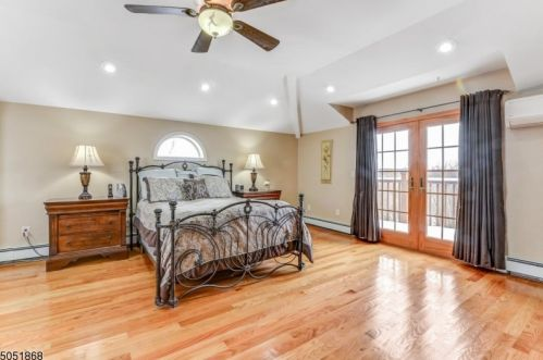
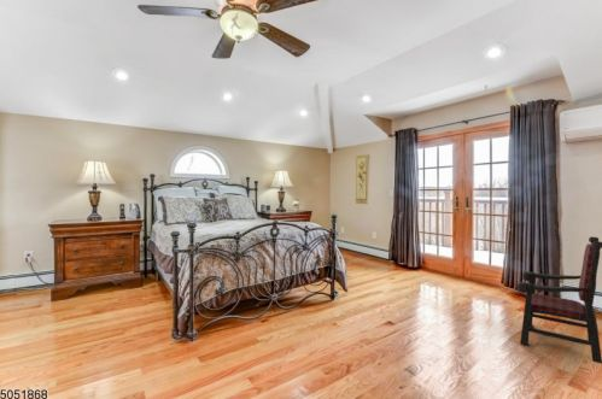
+ armchair [516,235,602,365]
